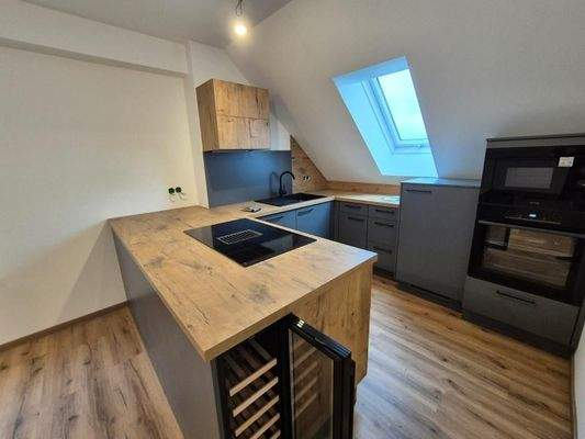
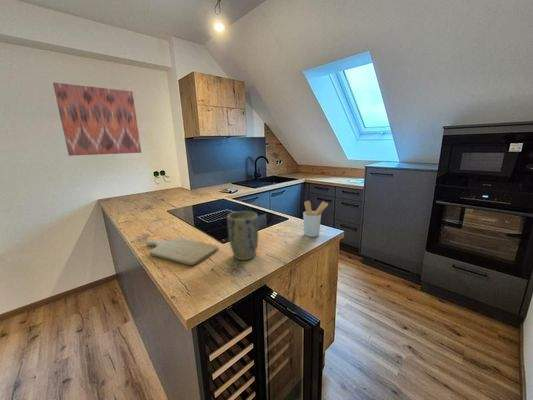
+ chopping board [146,237,220,266]
+ wall art [52,82,142,157]
+ utensil holder [302,200,329,238]
+ plant pot [226,210,259,261]
